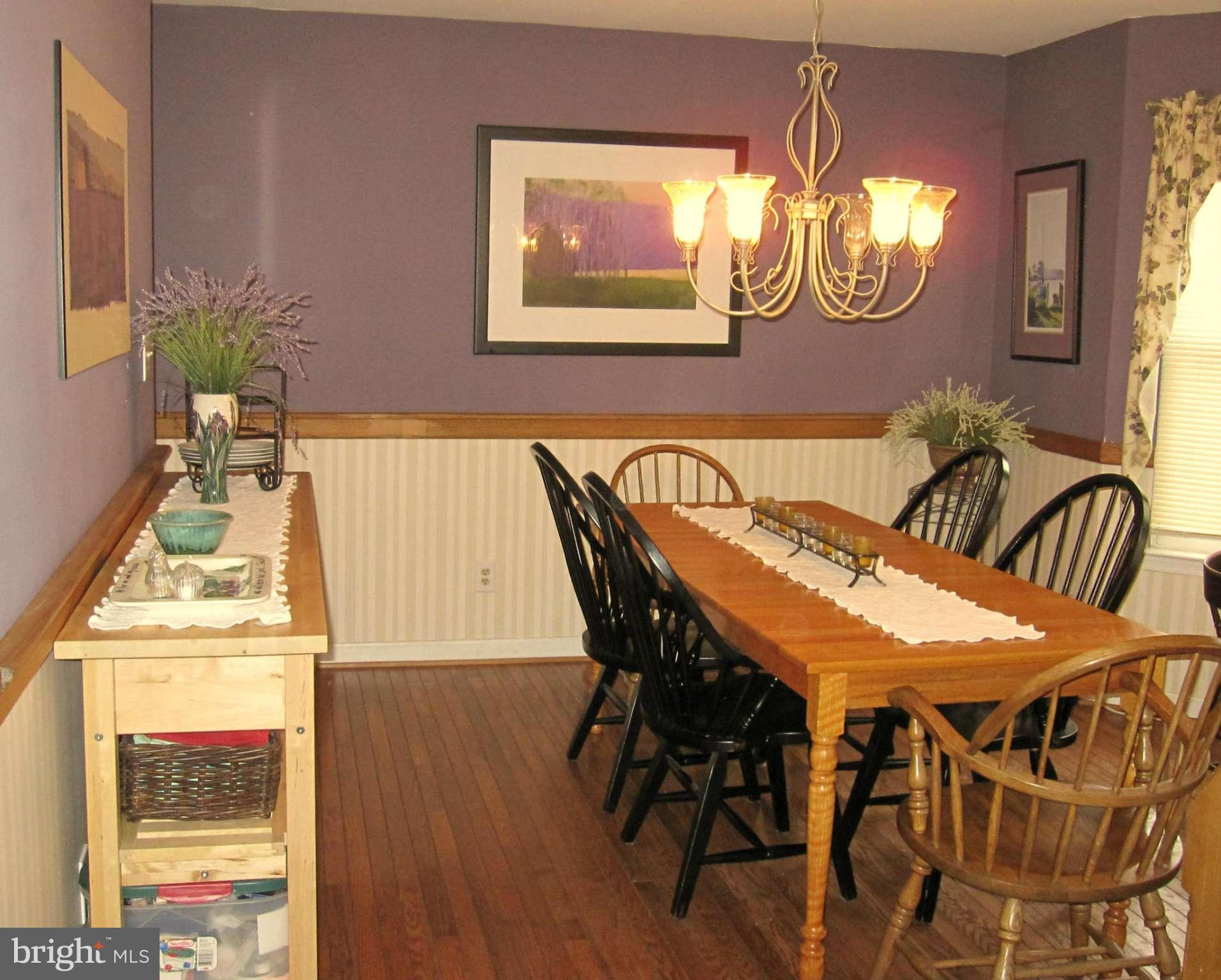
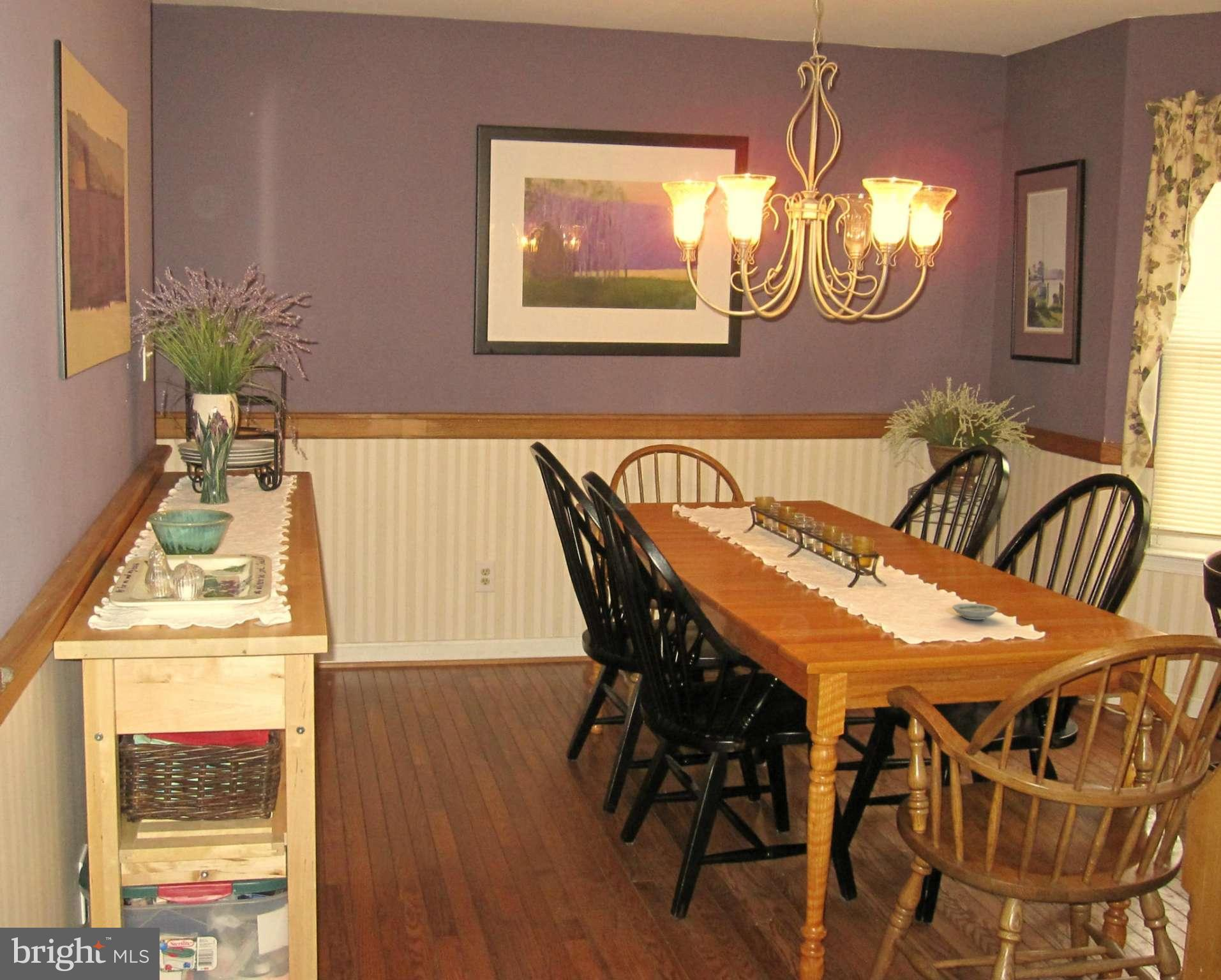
+ saucer [952,603,998,620]
